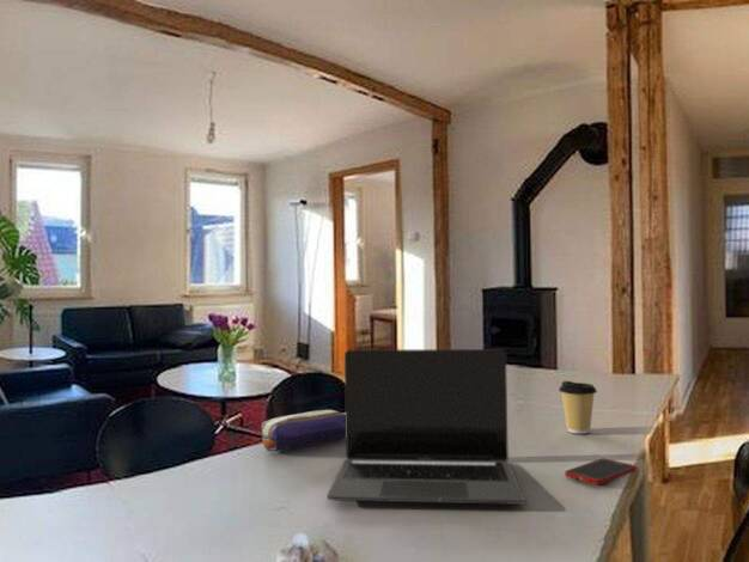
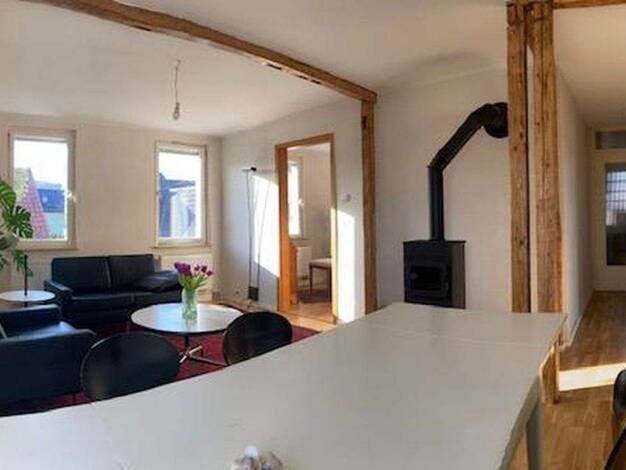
- coffee cup [558,380,598,435]
- pencil case [261,409,346,452]
- laptop [325,348,526,506]
- cell phone [564,458,638,485]
